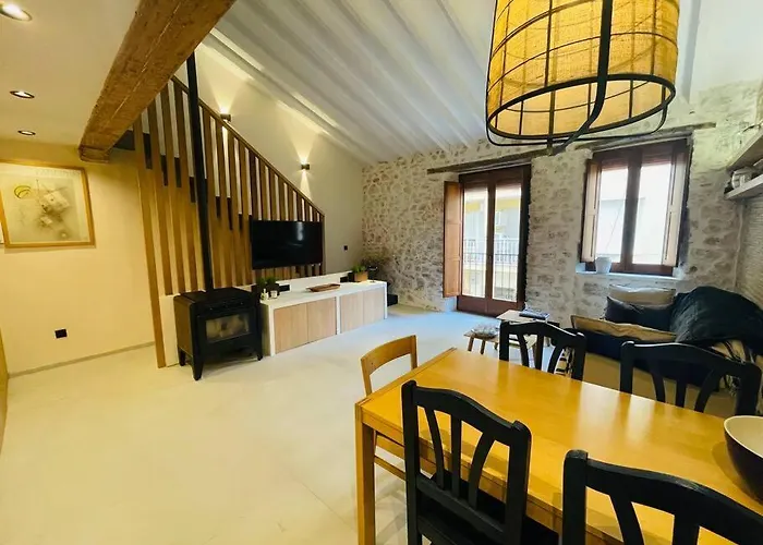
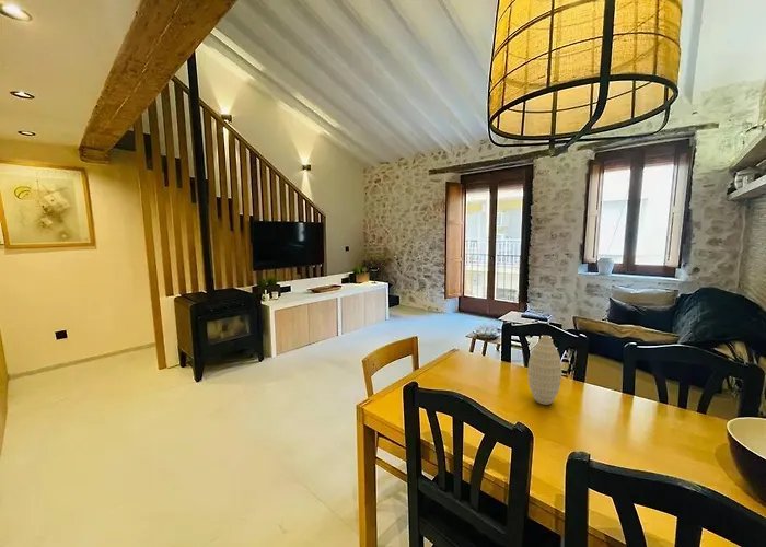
+ vase [526,335,562,406]
